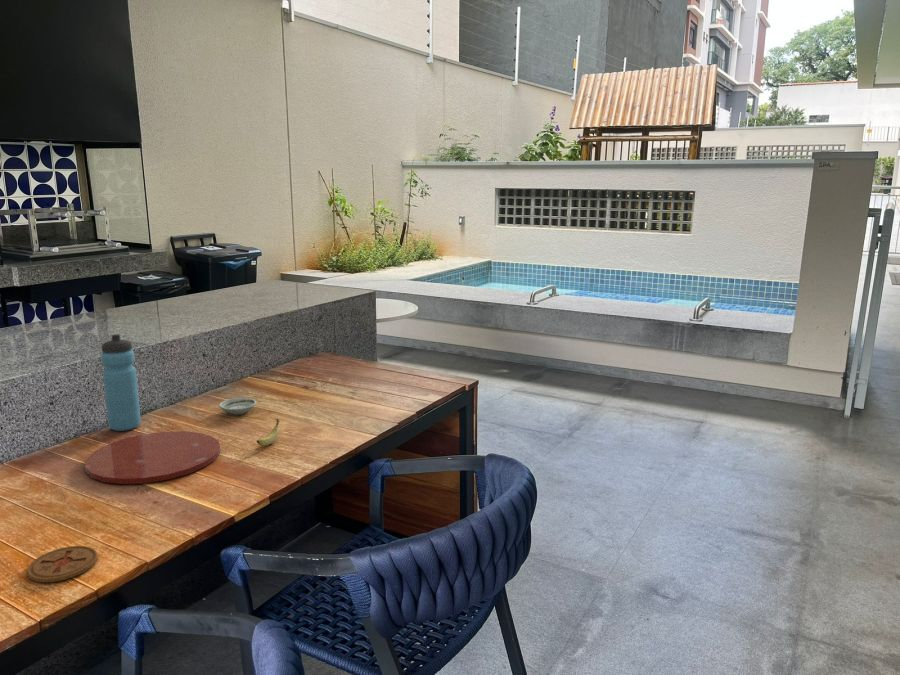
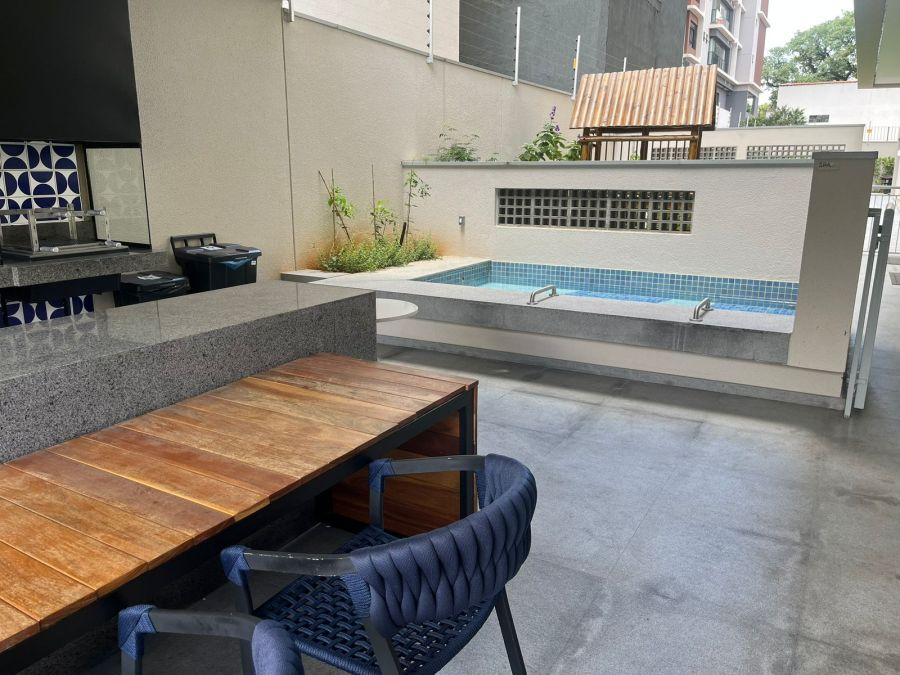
- banana [256,418,281,447]
- water bottle [100,333,142,432]
- saucer [218,397,257,415]
- plate [84,430,221,485]
- coaster [26,545,99,583]
